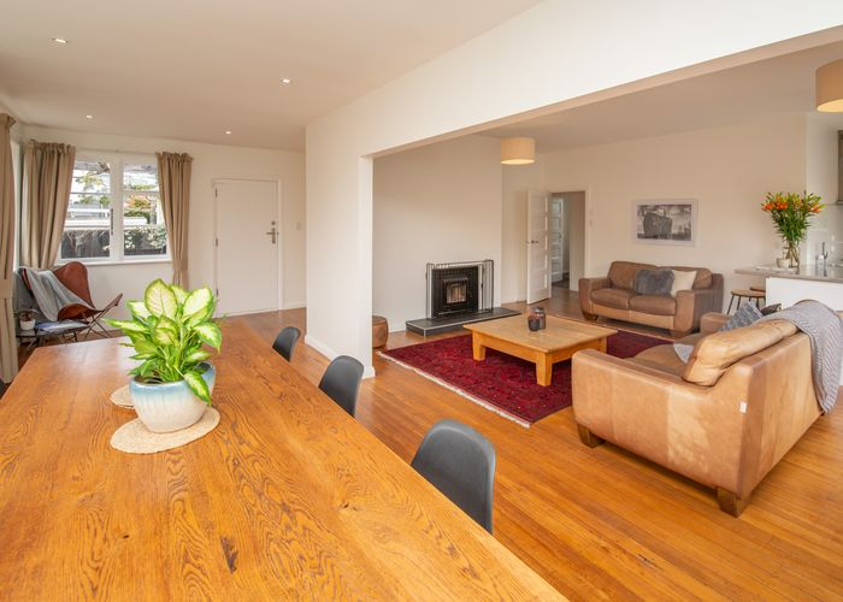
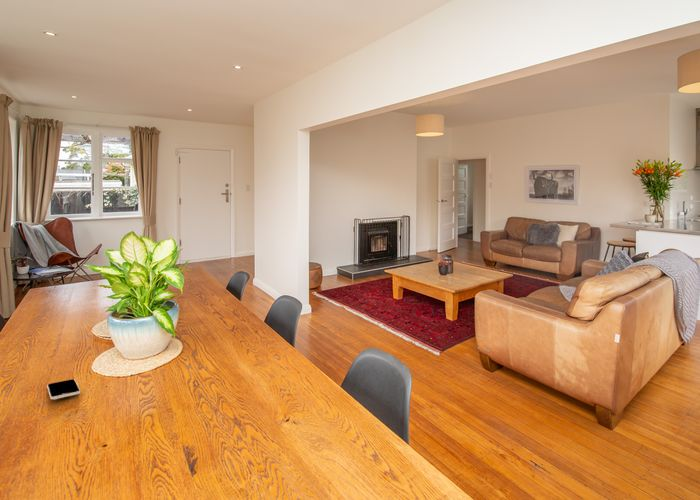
+ smartphone [46,378,81,401]
